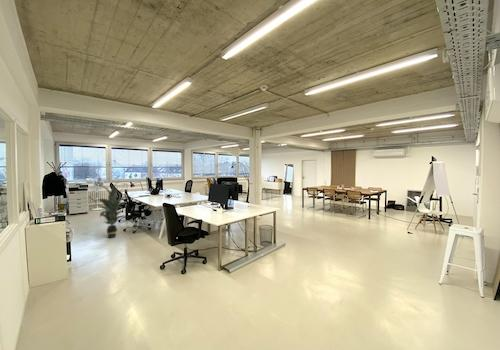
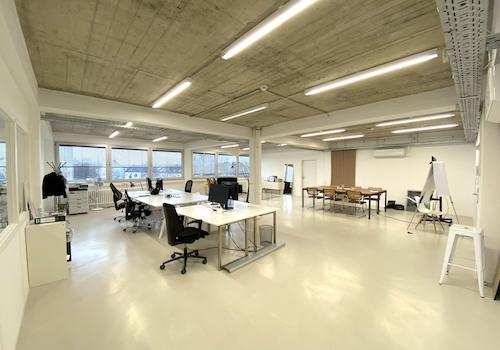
- indoor plant [93,181,133,239]
